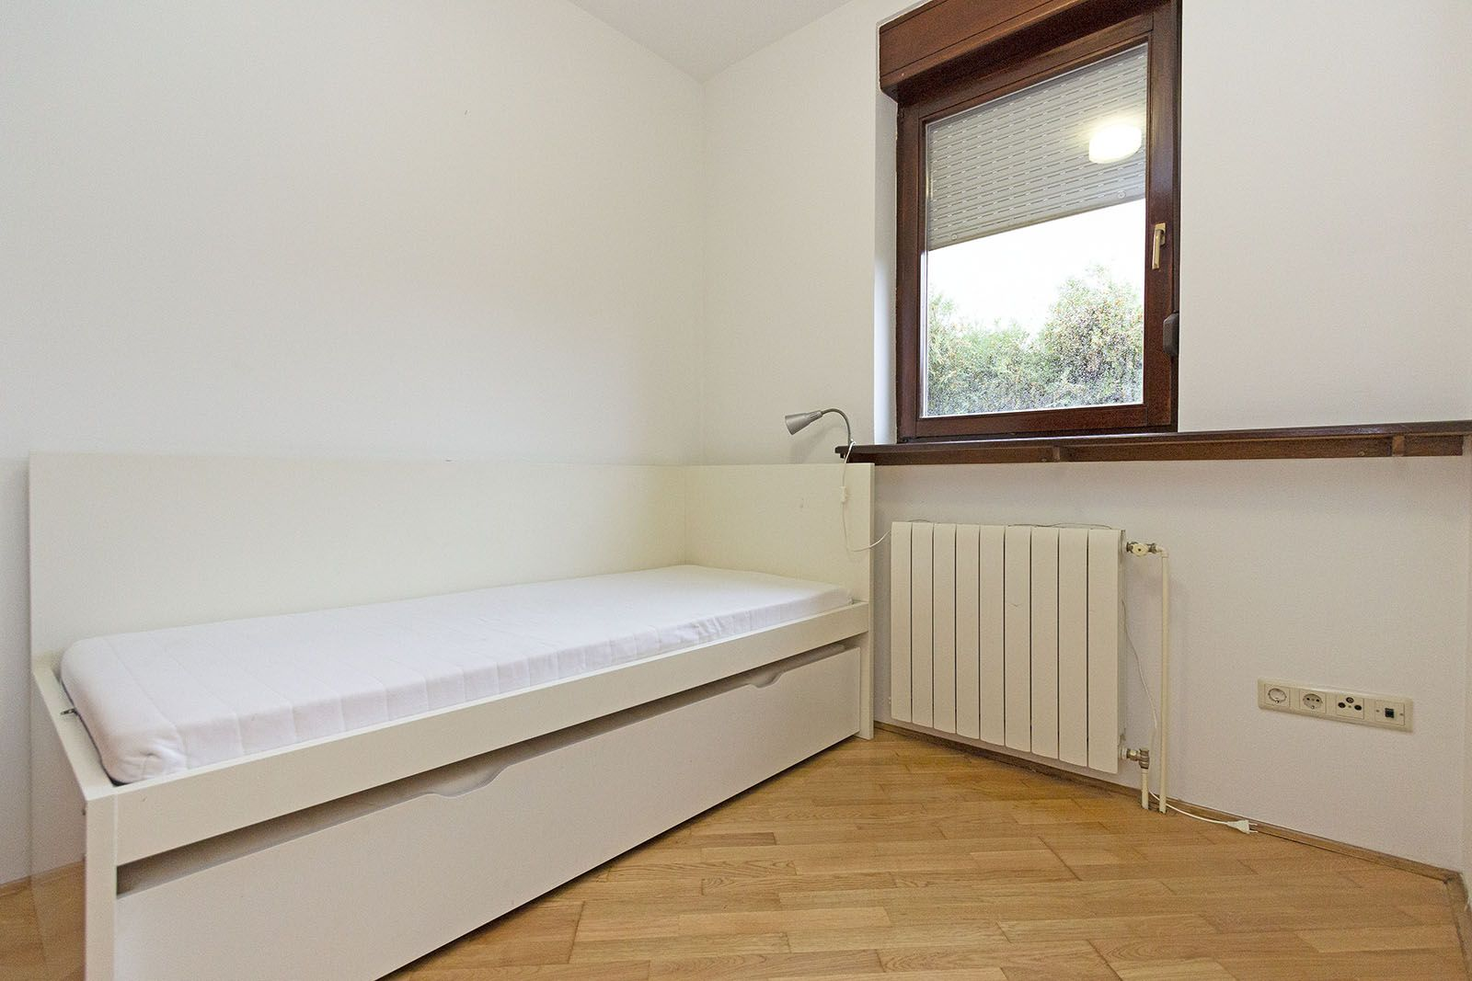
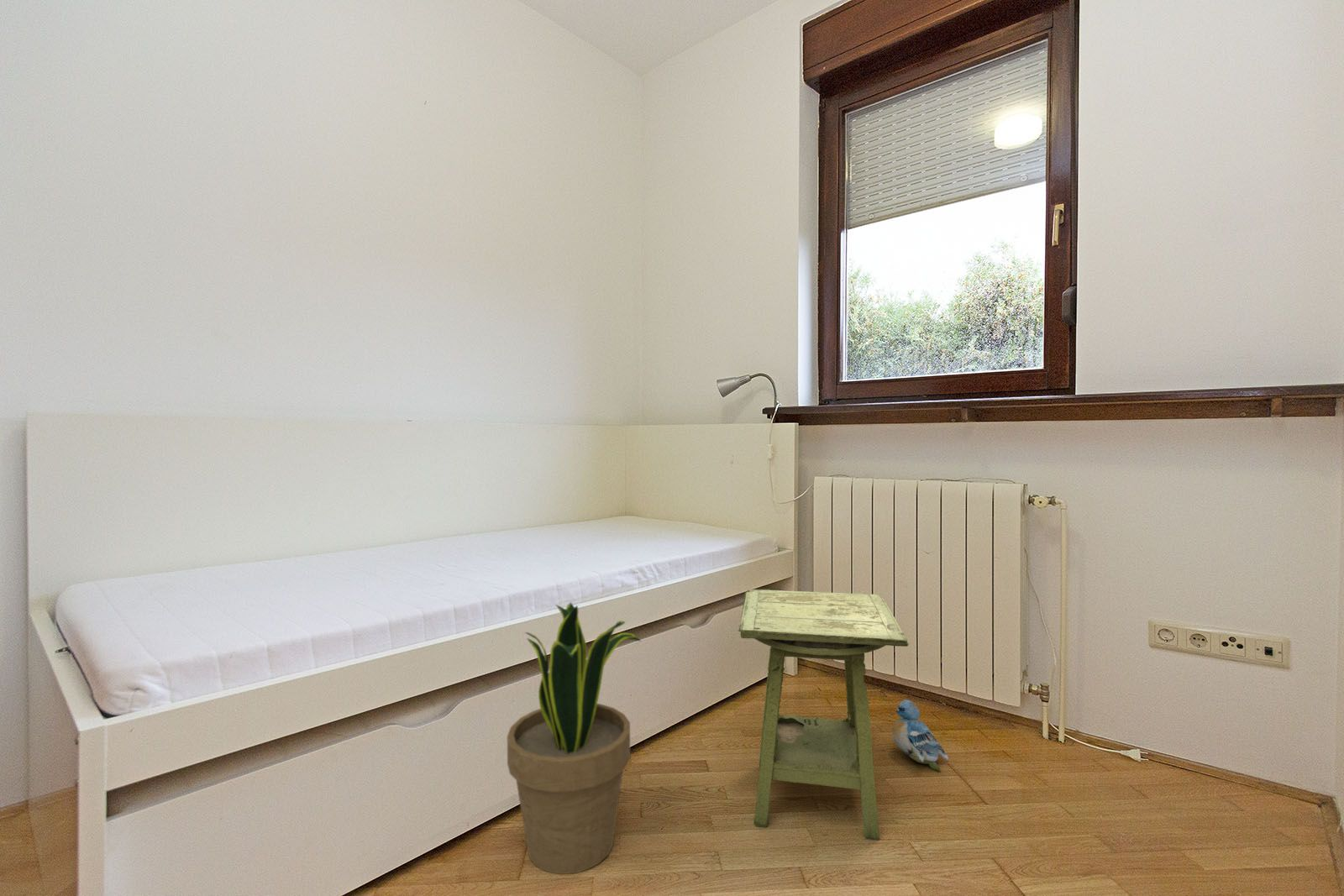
+ side table [736,589,910,841]
+ plush toy [891,699,949,773]
+ potted plant [507,601,642,875]
